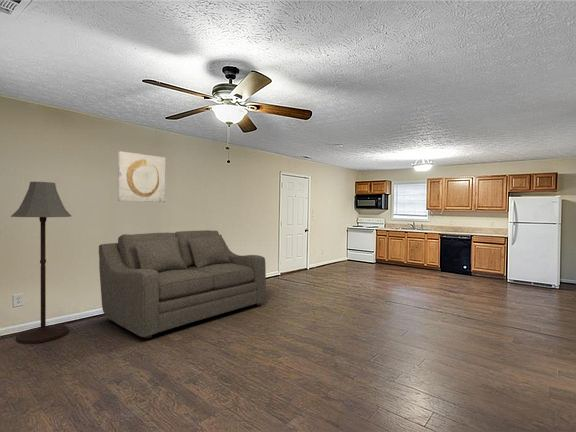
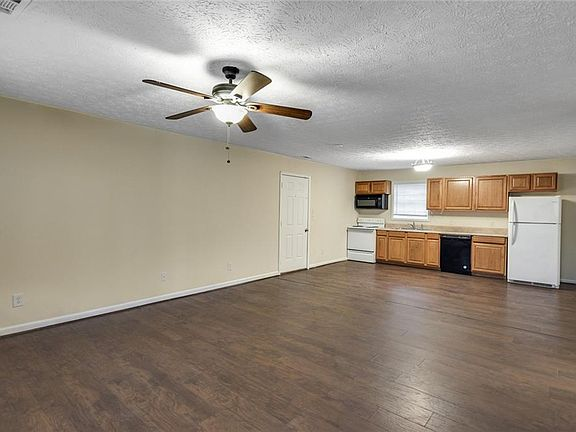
- floor lamp [10,181,72,345]
- sofa [98,229,267,340]
- wall art [117,150,166,203]
